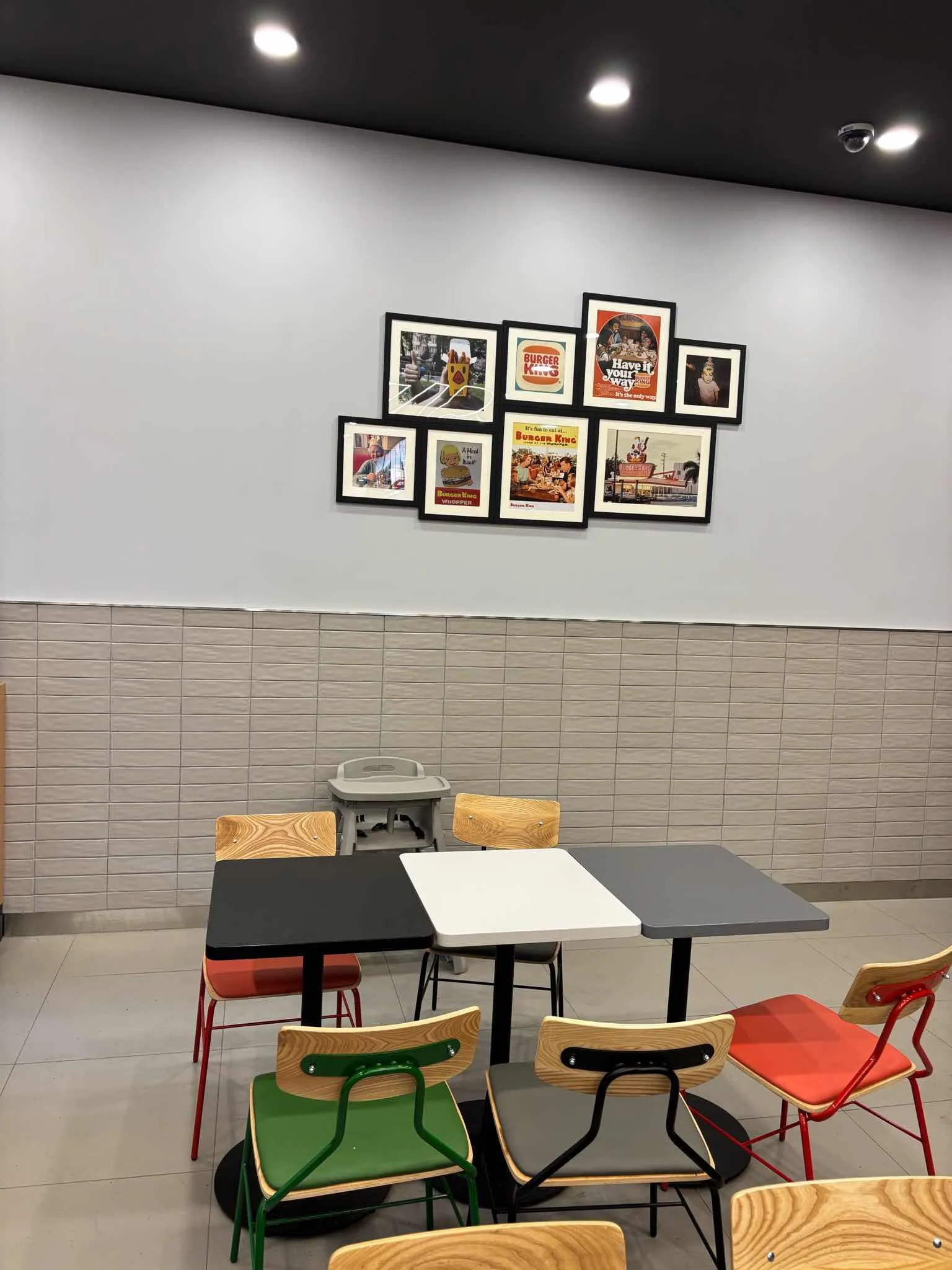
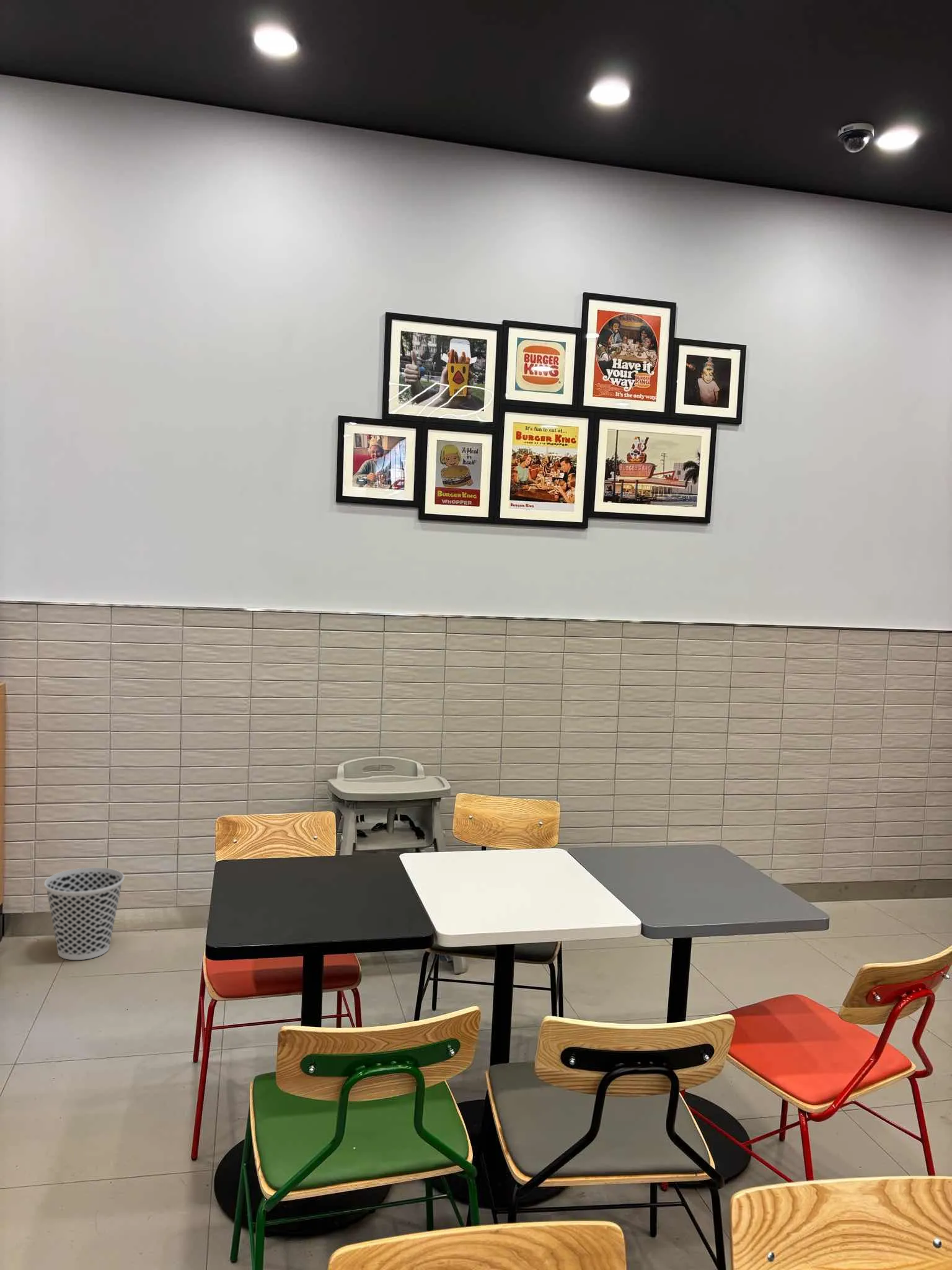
+ wastebasket [43,867,125,961]
